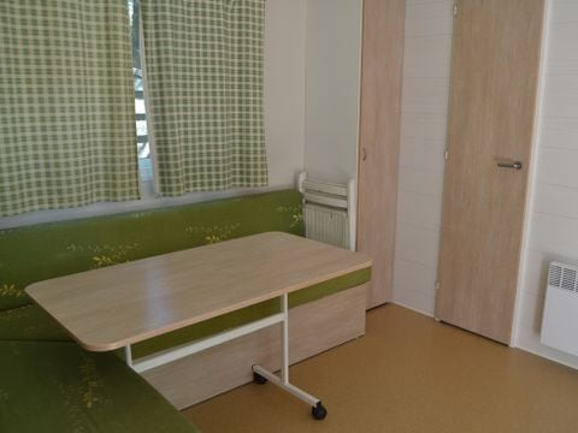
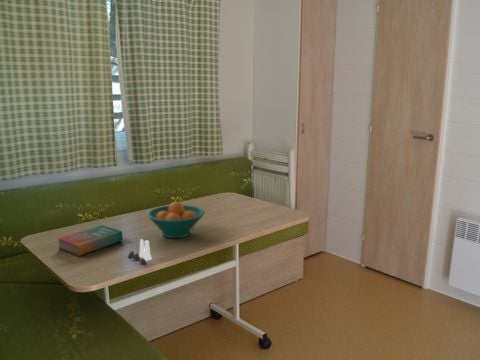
+ fruit bowl [146,201,206,239]
+ book [57,224,124,257]
+ salt and pepper shaker set [127,238,153,265]
